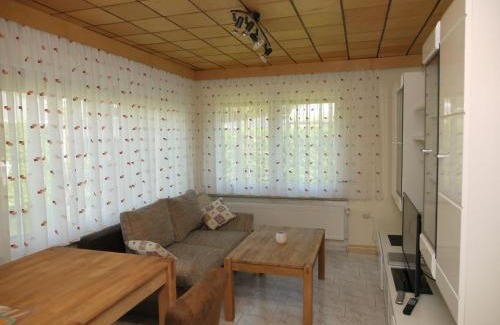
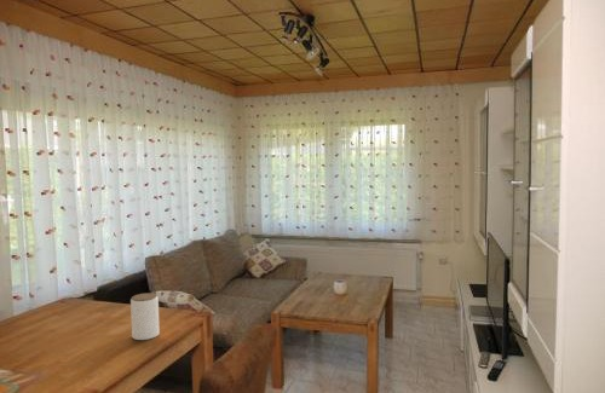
+ jar [129,293,161,341]
